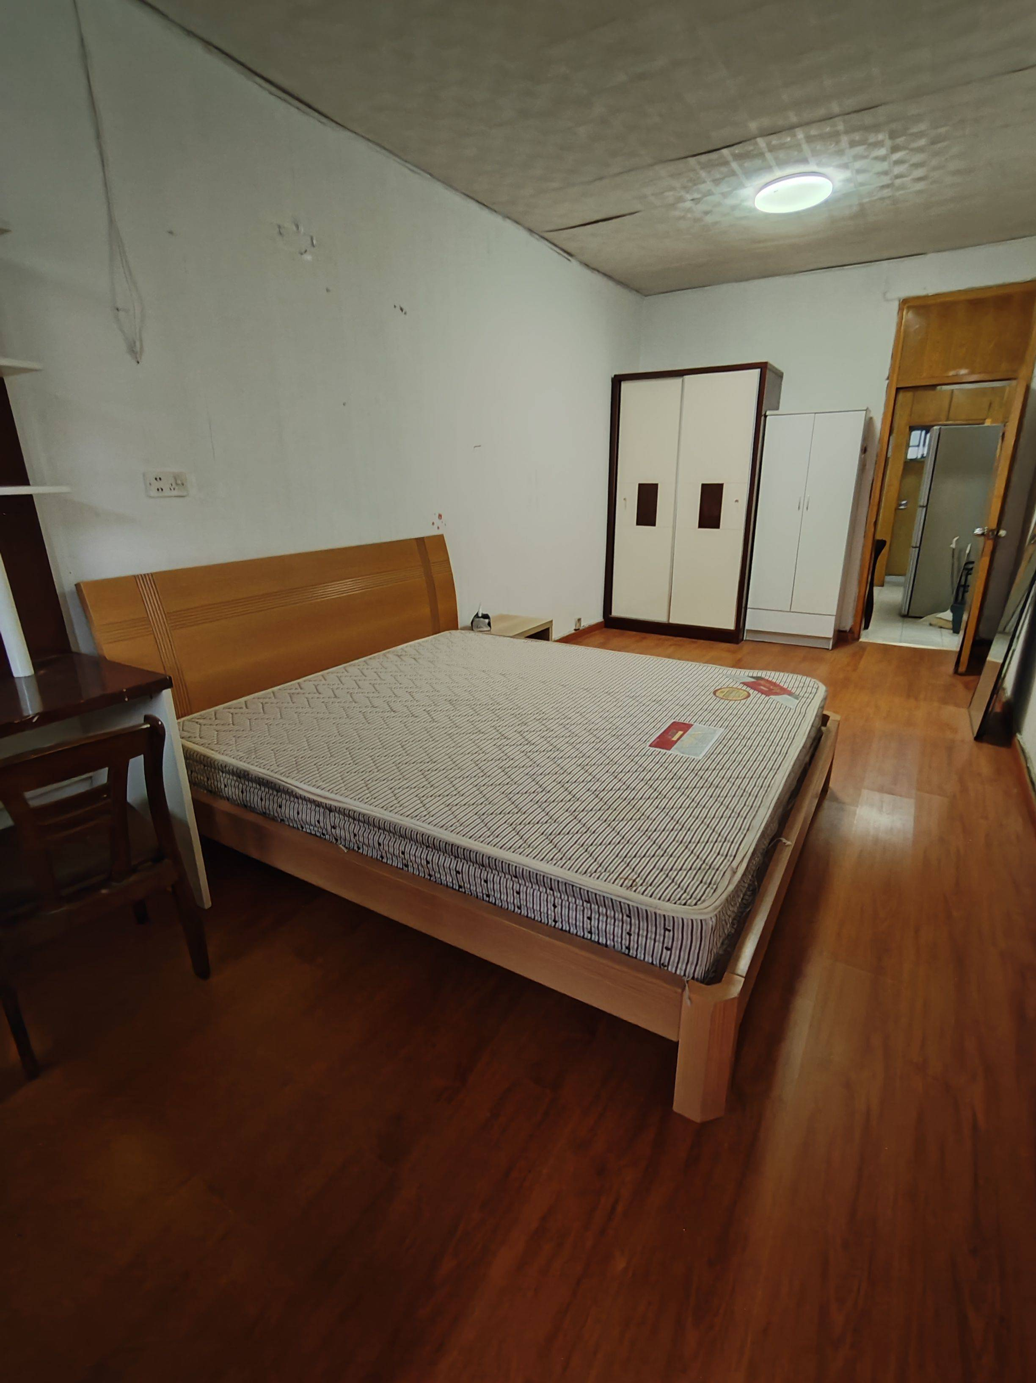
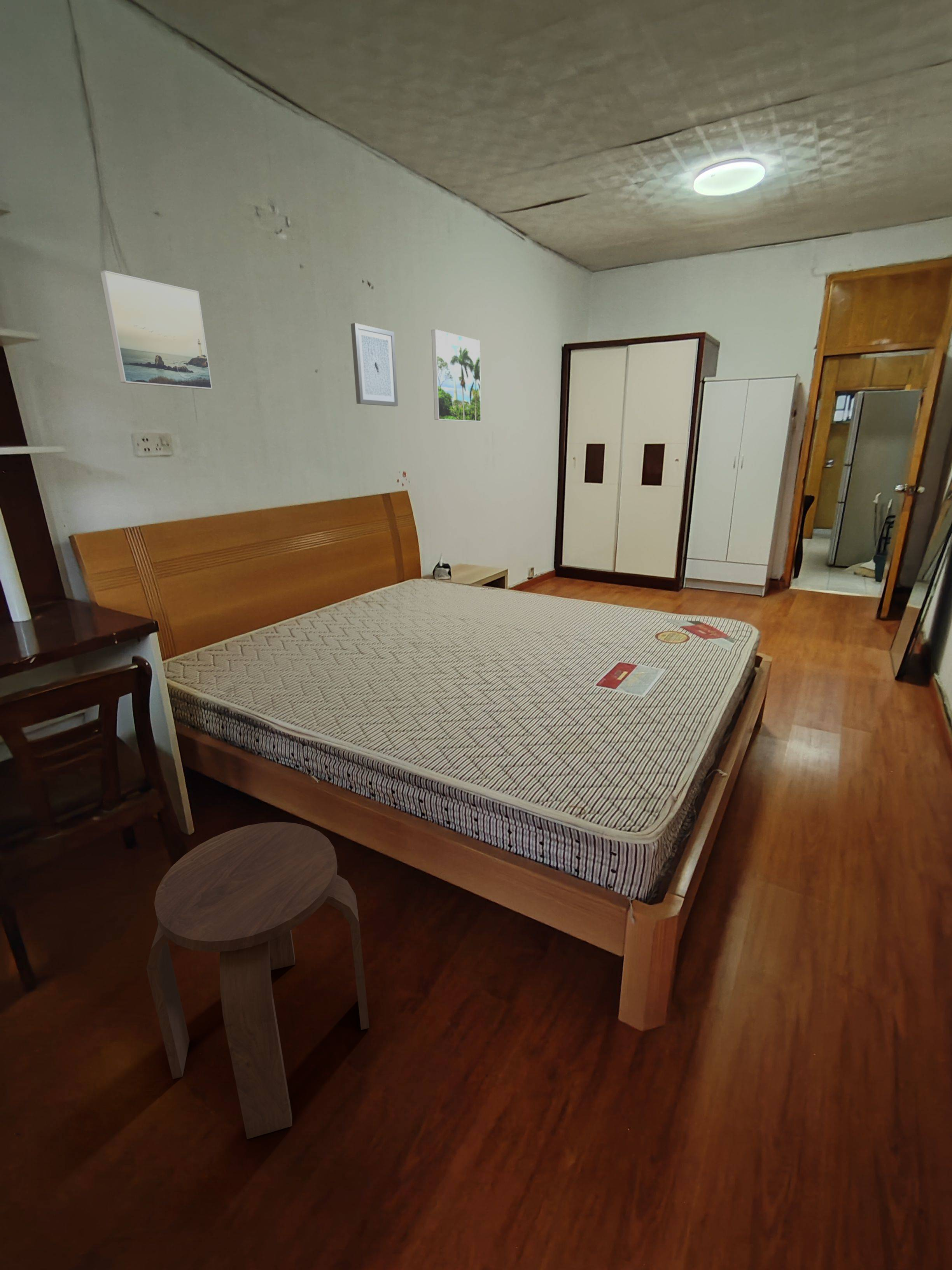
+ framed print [431,329,481,422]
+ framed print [100,270,213,390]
+ stool [146,821,370,1140]
+ wall art [350,323,399,407]
